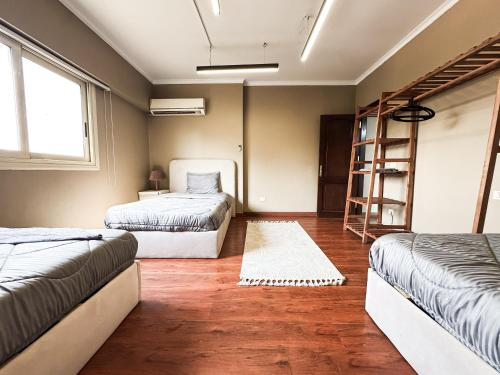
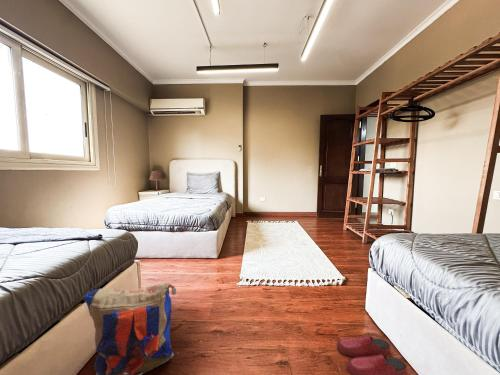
+ backpack [82,282,180,375]
+ slippers [336,334,408,375]
